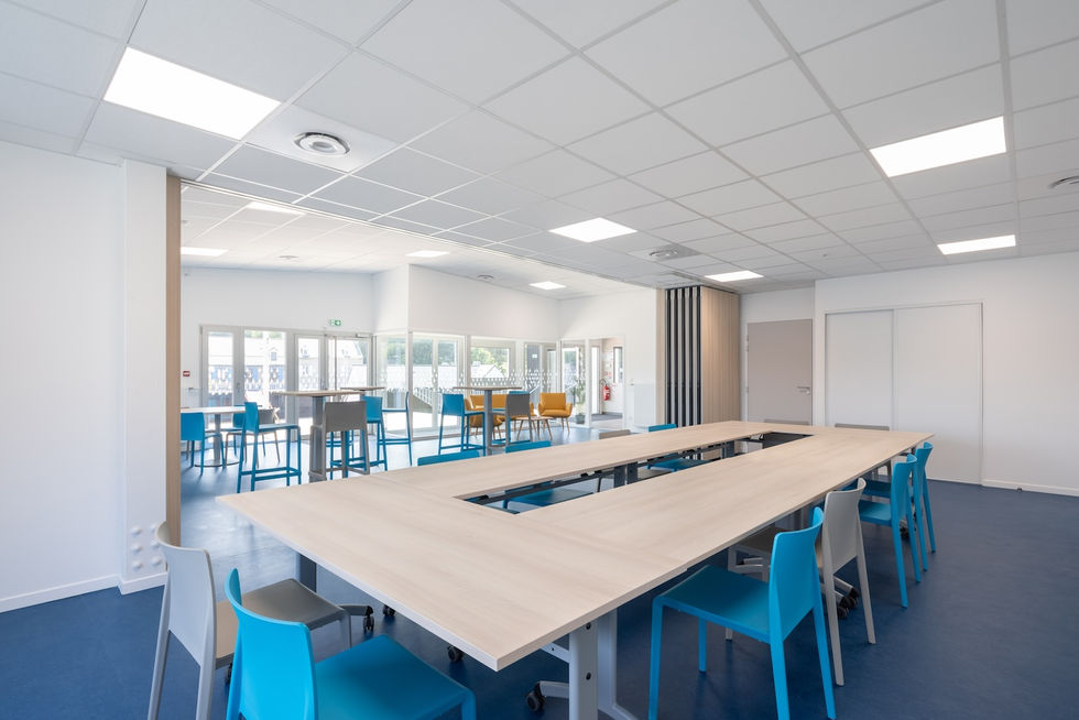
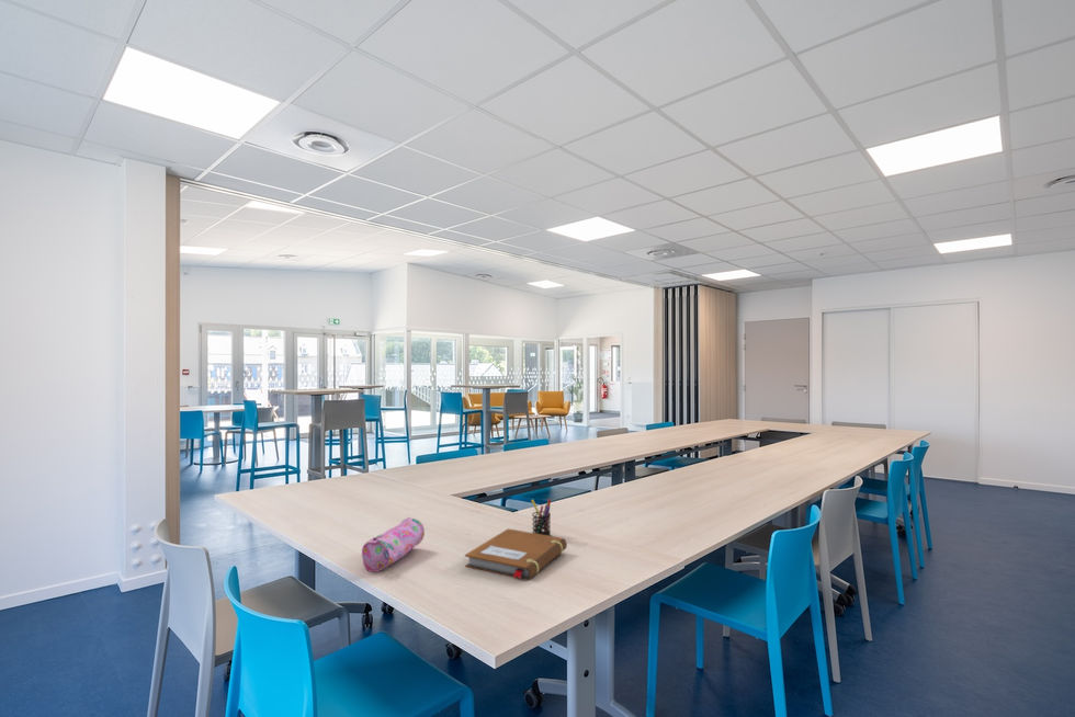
+ pen holder [530,498,552,536]
+ pencil case [361,516,426,572]
+ notebook [464,527,568,581]
